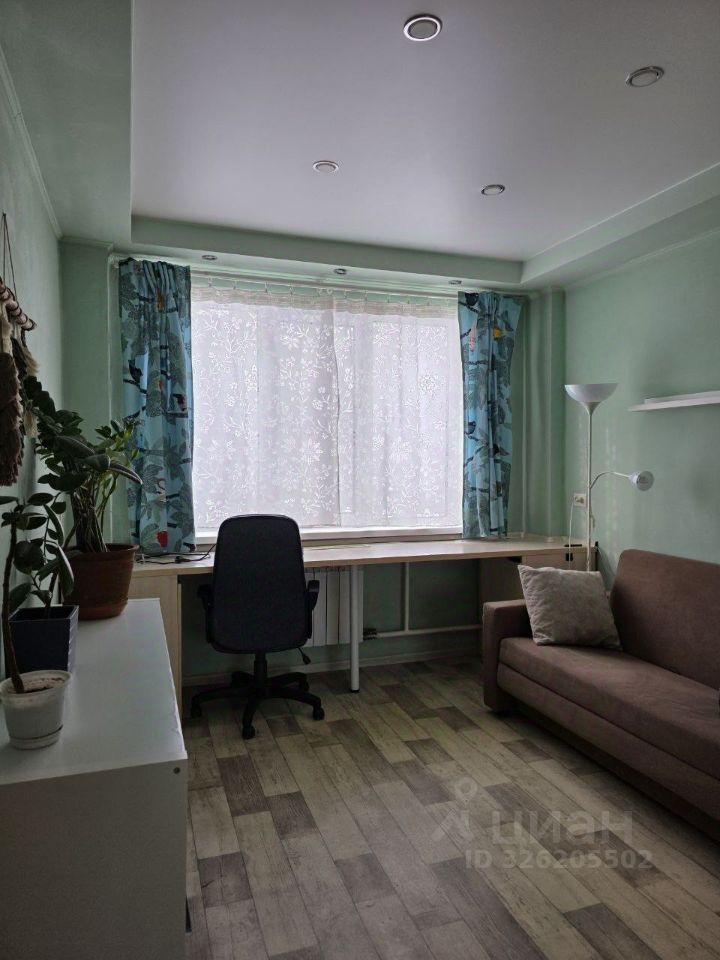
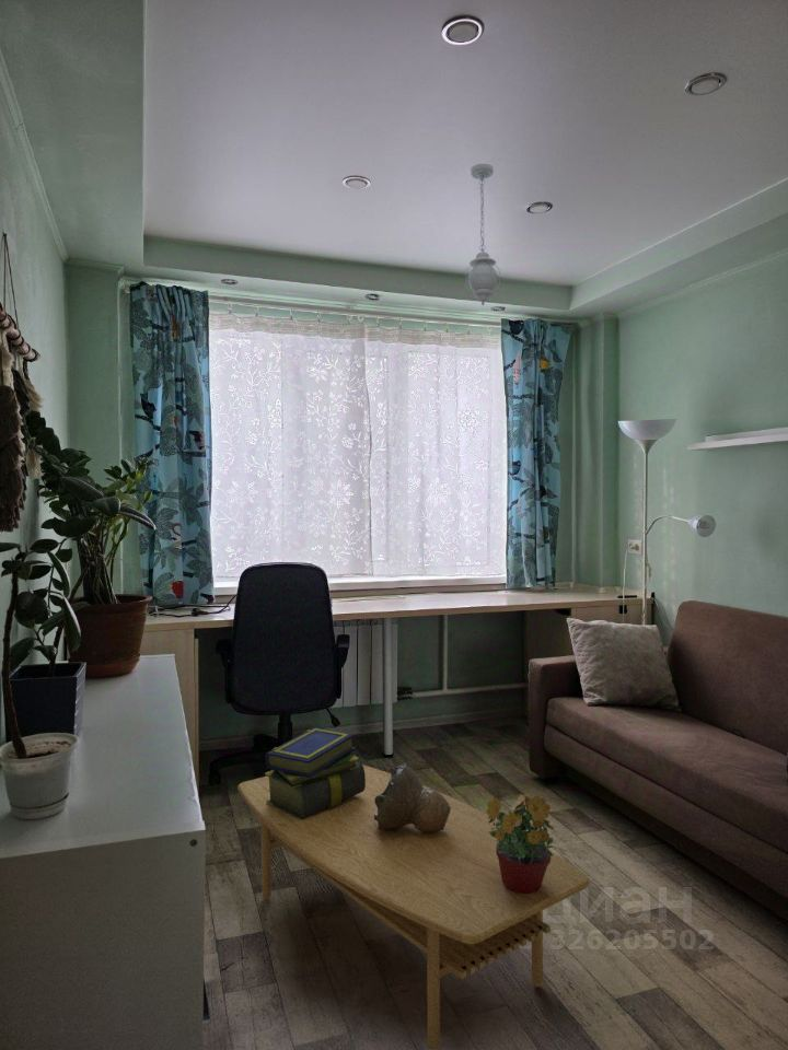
+ decorative bowl [374,763,451,832]
+ stack of books [264,726,366,819]
+ pendant light [464,163,501,306]
+ flowerpot [486,794,556,894]
+ coffee table [236,763,591,1050]
